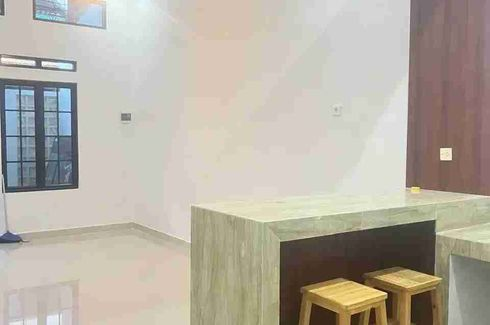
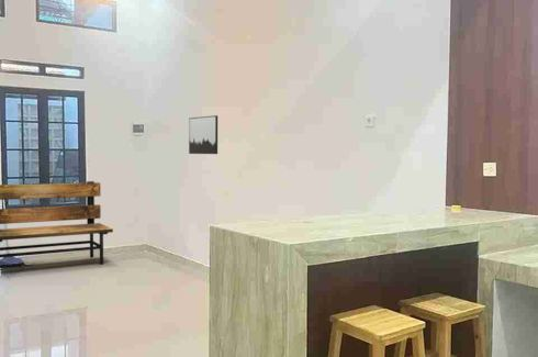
+ bench [0,180,114,266]
+ wall art [188,114,218,155]
